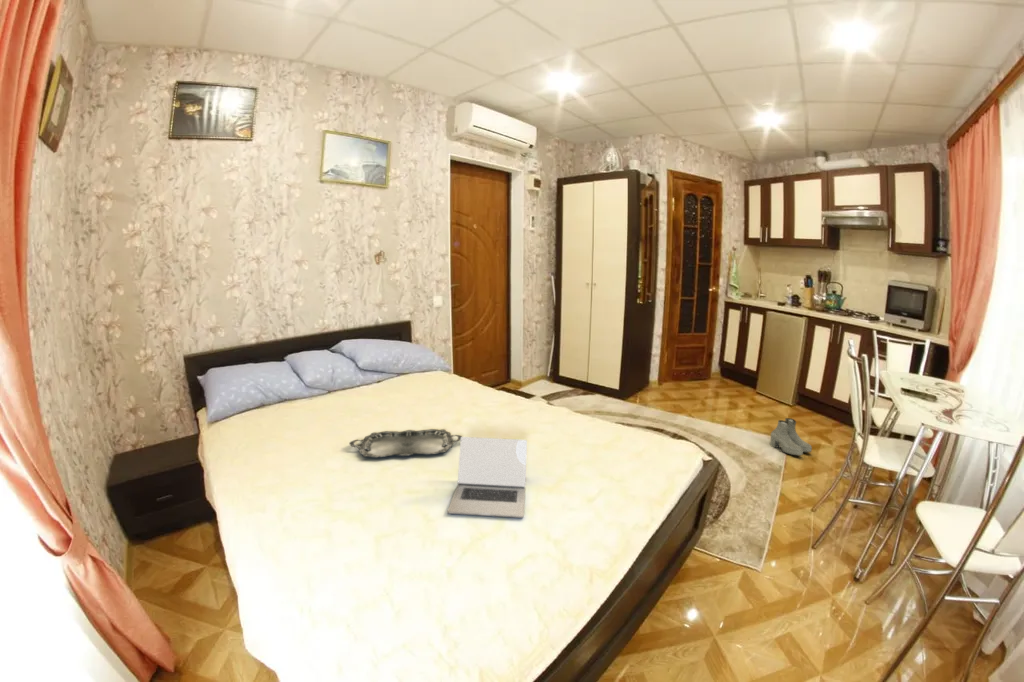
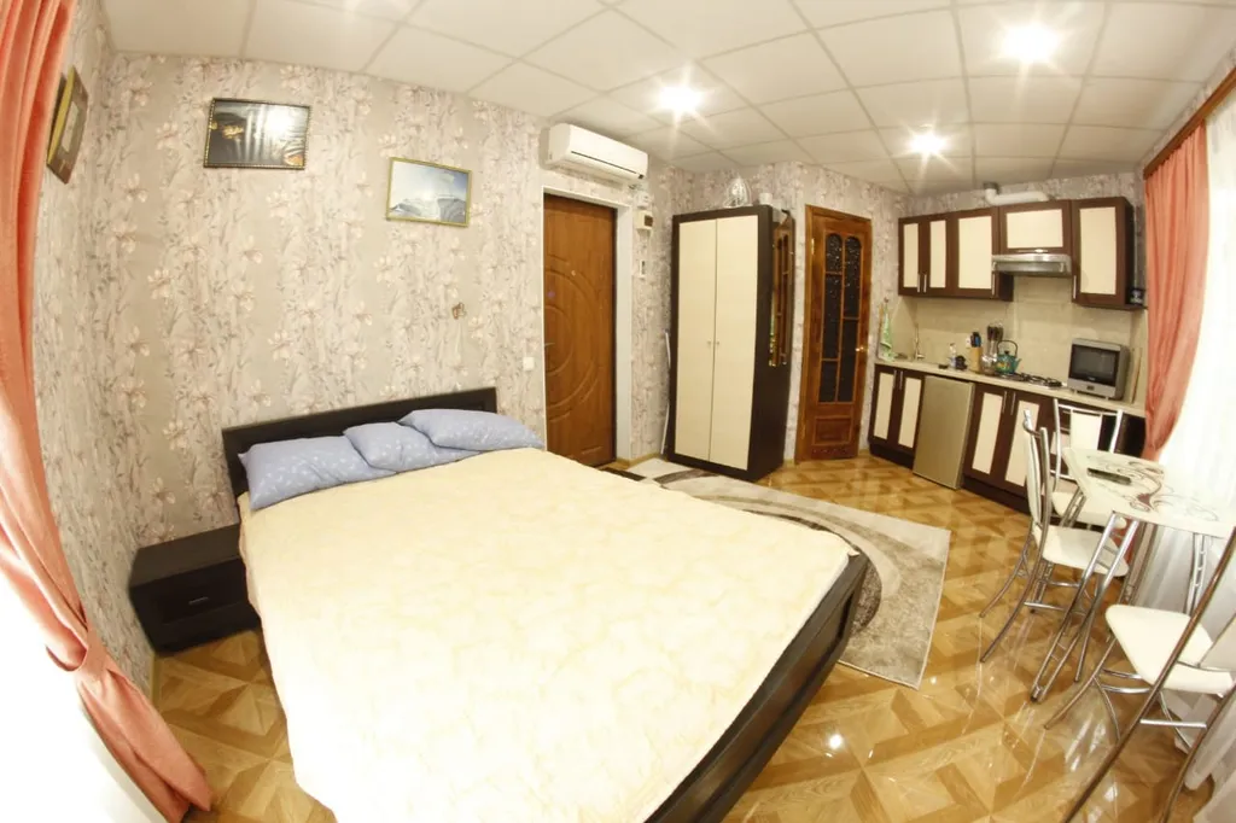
- laptop [446,436,528,519]
- serving tray [348,428,463,458]
- boots [769,417,813,457]
